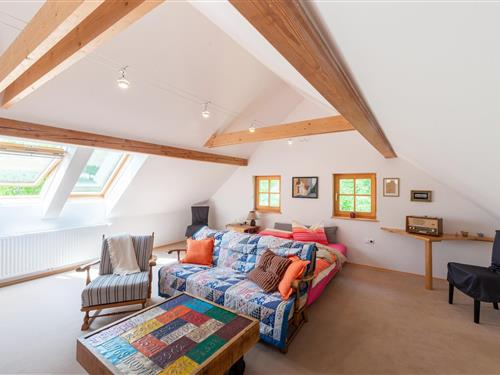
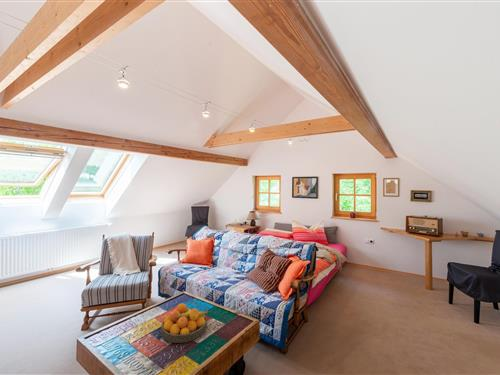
+ fruit bowl [160,302,209,344]
